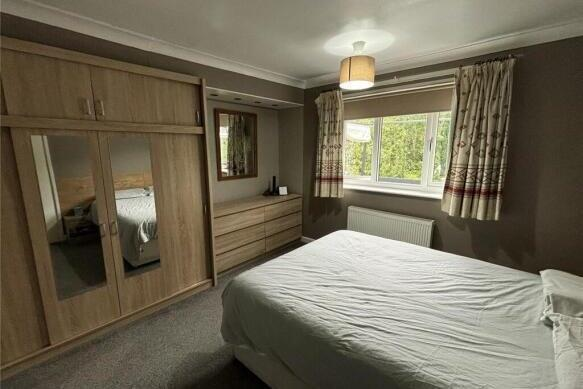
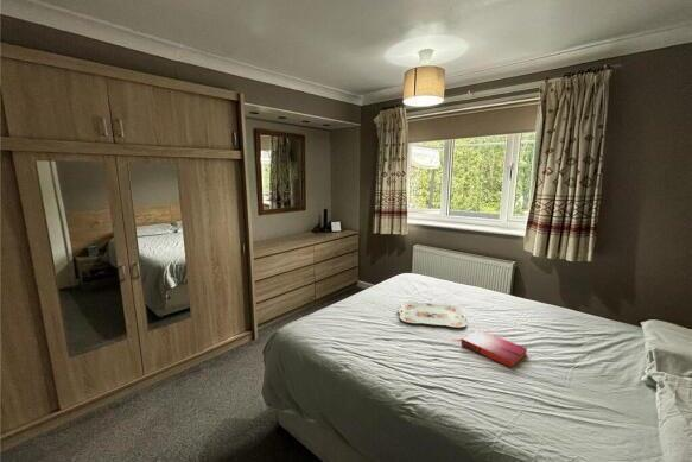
+ hardback book [461,329,528,369]
+ serving tray [396,300,468,329]
